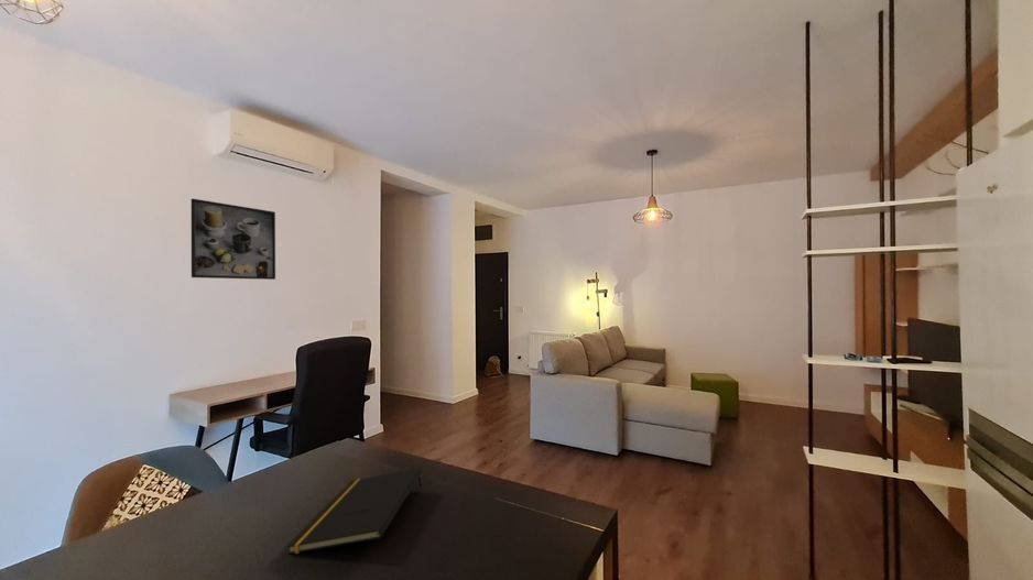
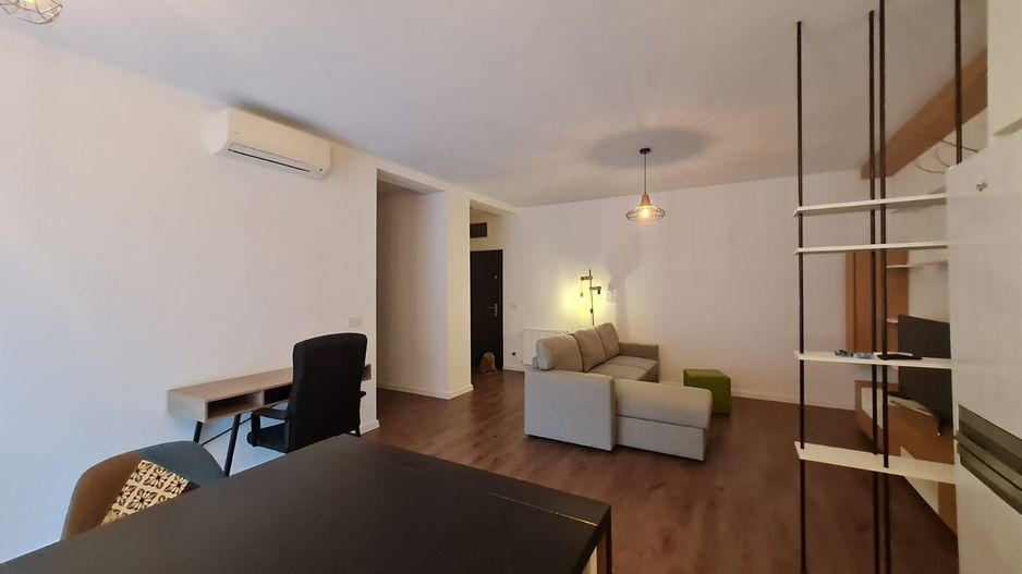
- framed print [191,198,276,281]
- notepad [286,467,423,556]
